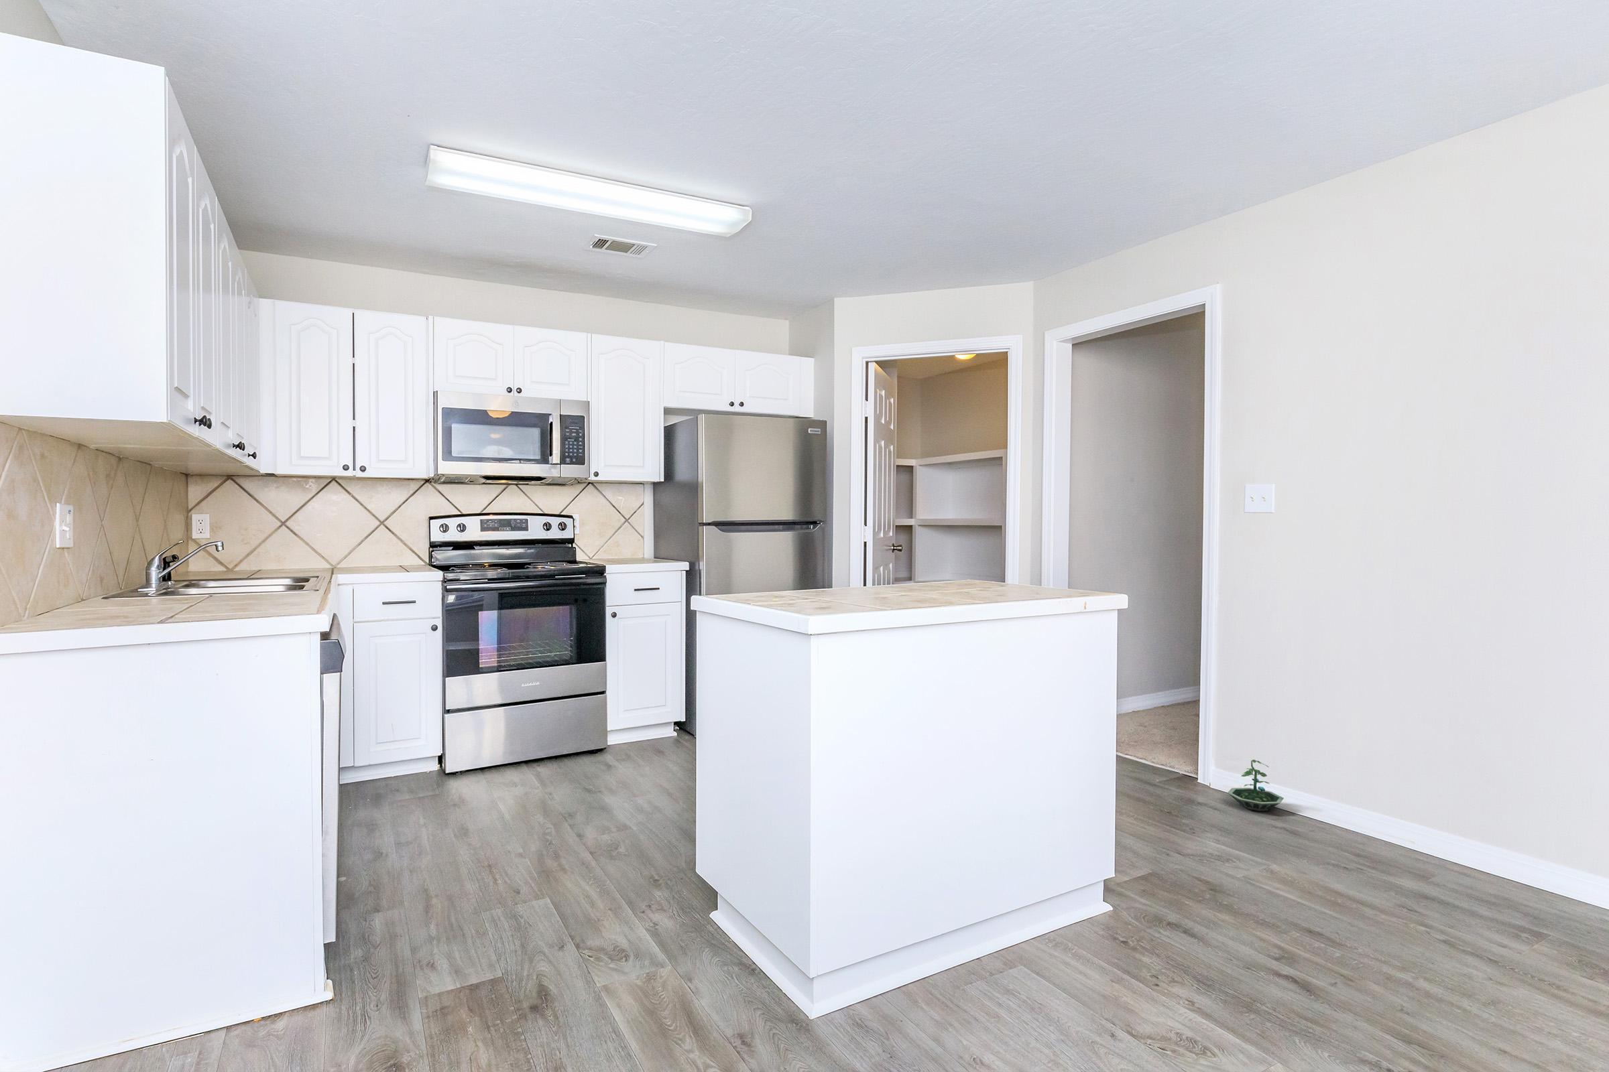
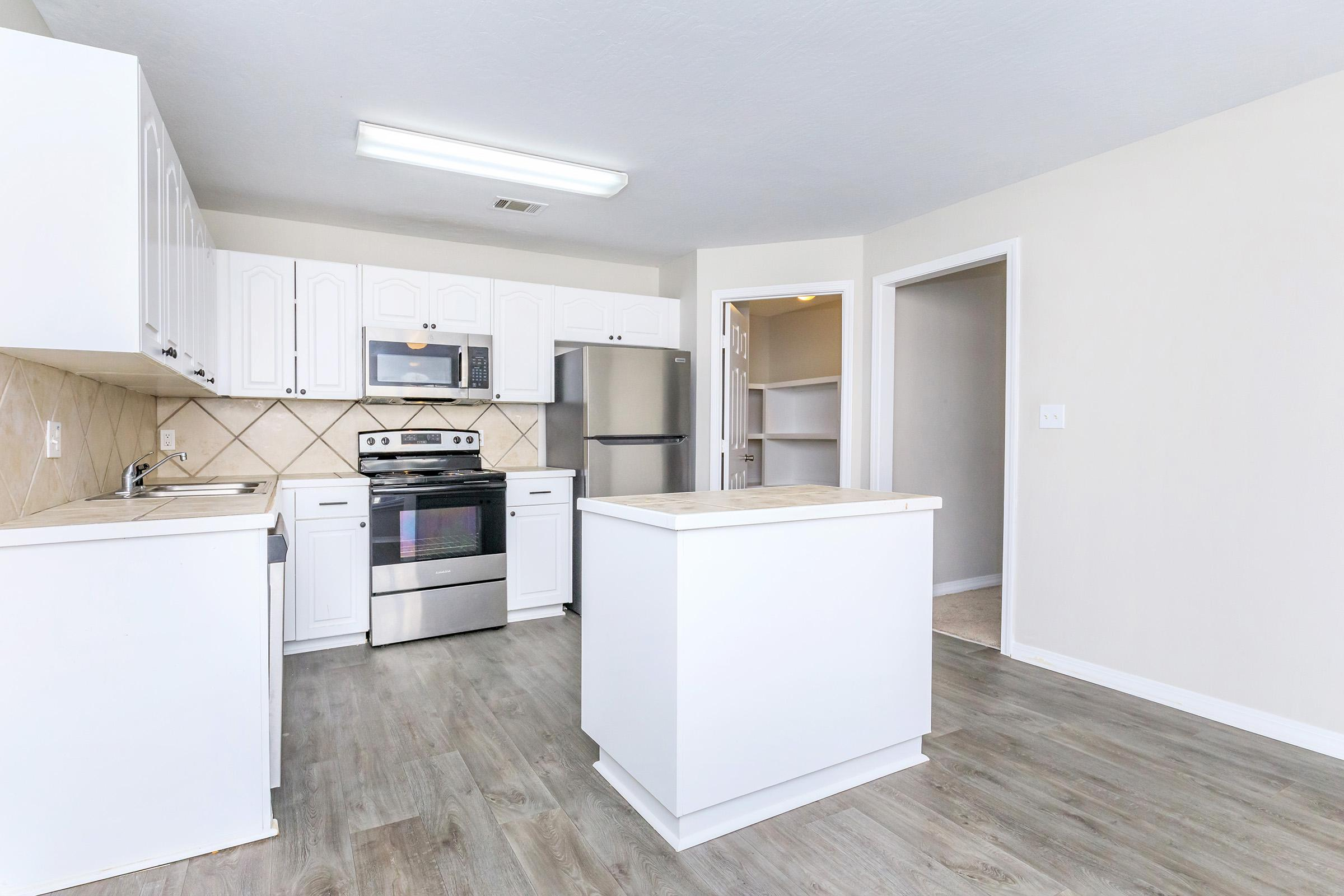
- terrarium [1227,759,1285,812]
